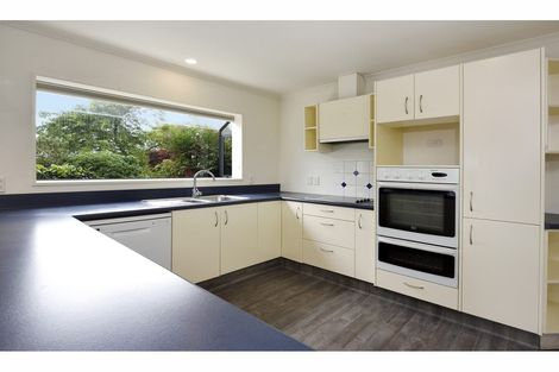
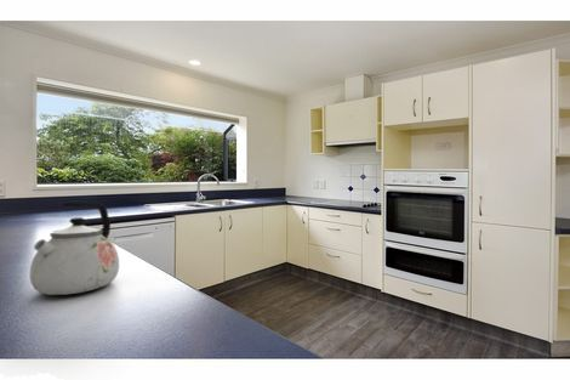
+ kettle [28,200,120,296]
